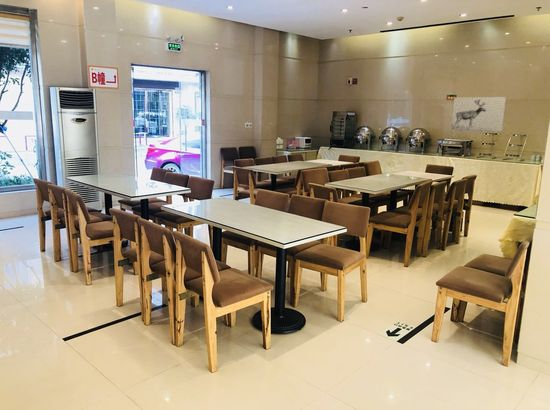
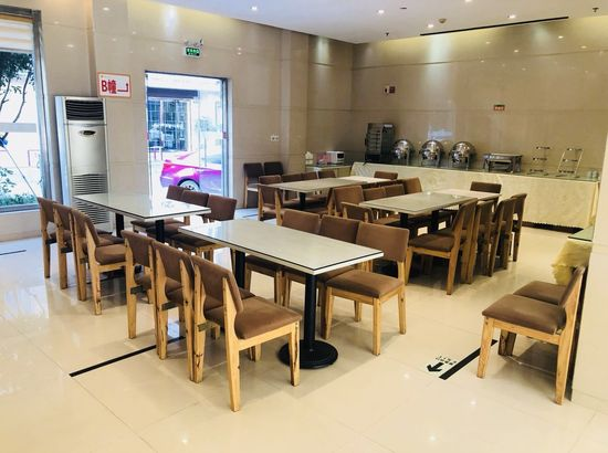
- wall art [450,96,507,133]
